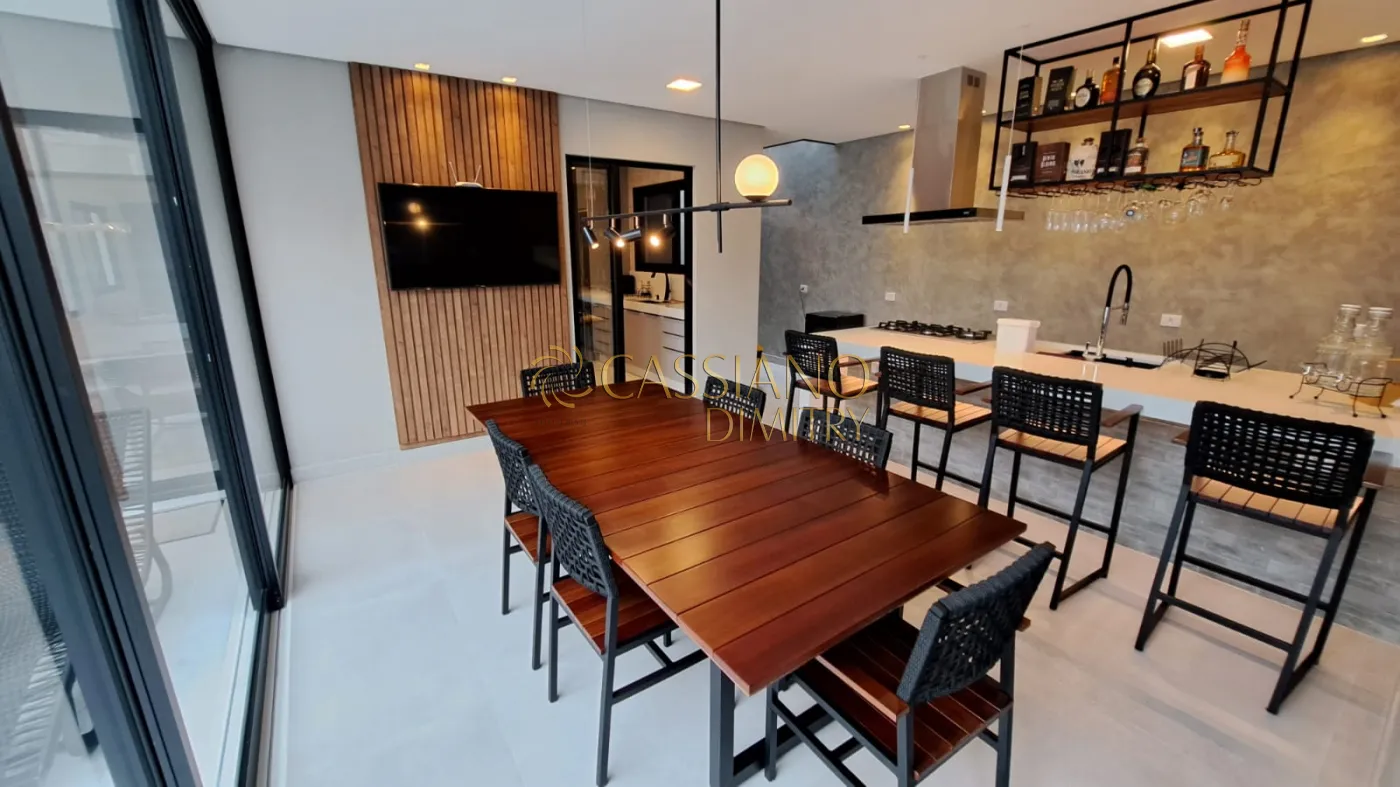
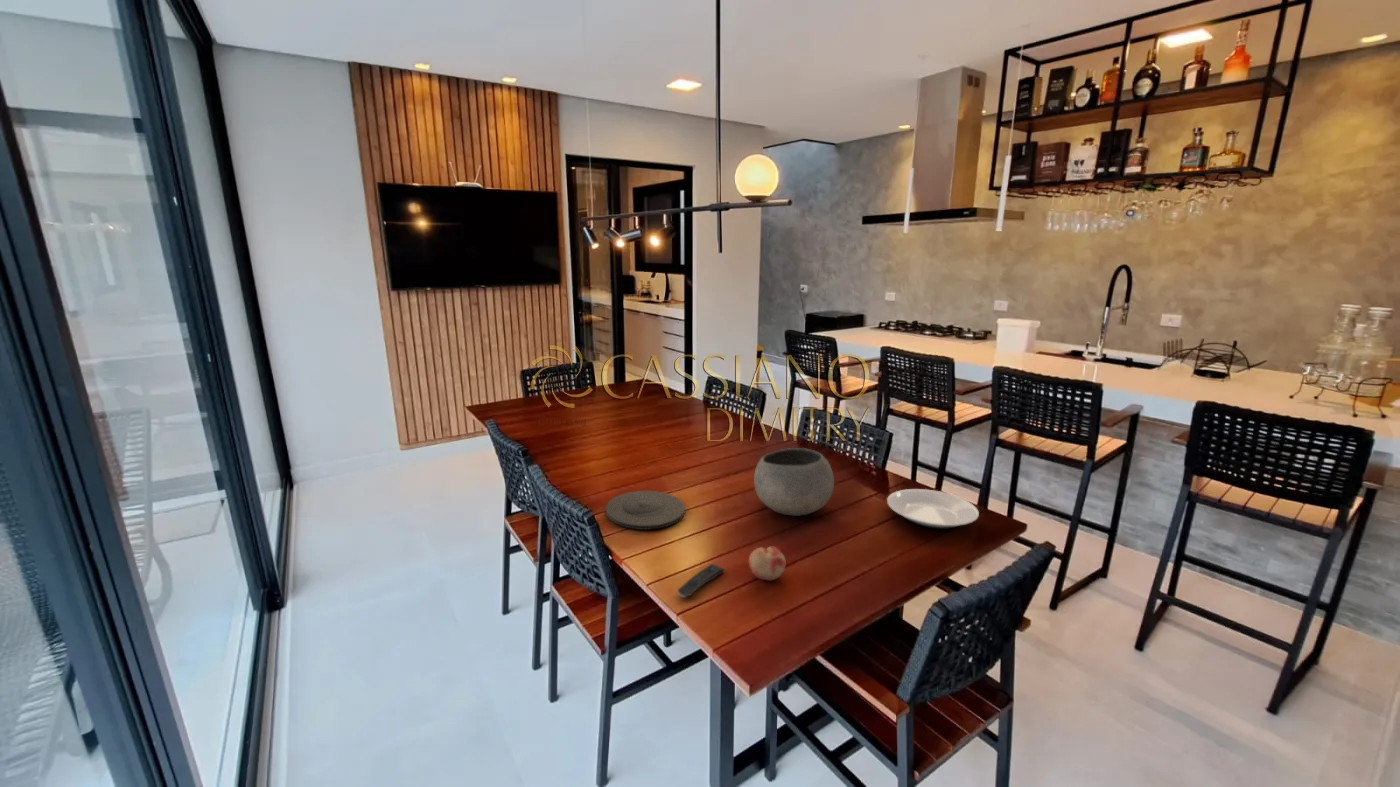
+ plate [605,490,686,531]
+ bowl [753,447,835,517]
+ plate [886,488,980,531]
+ fruit [748,545,786,582]
+ remote control [677,563,725,599]
